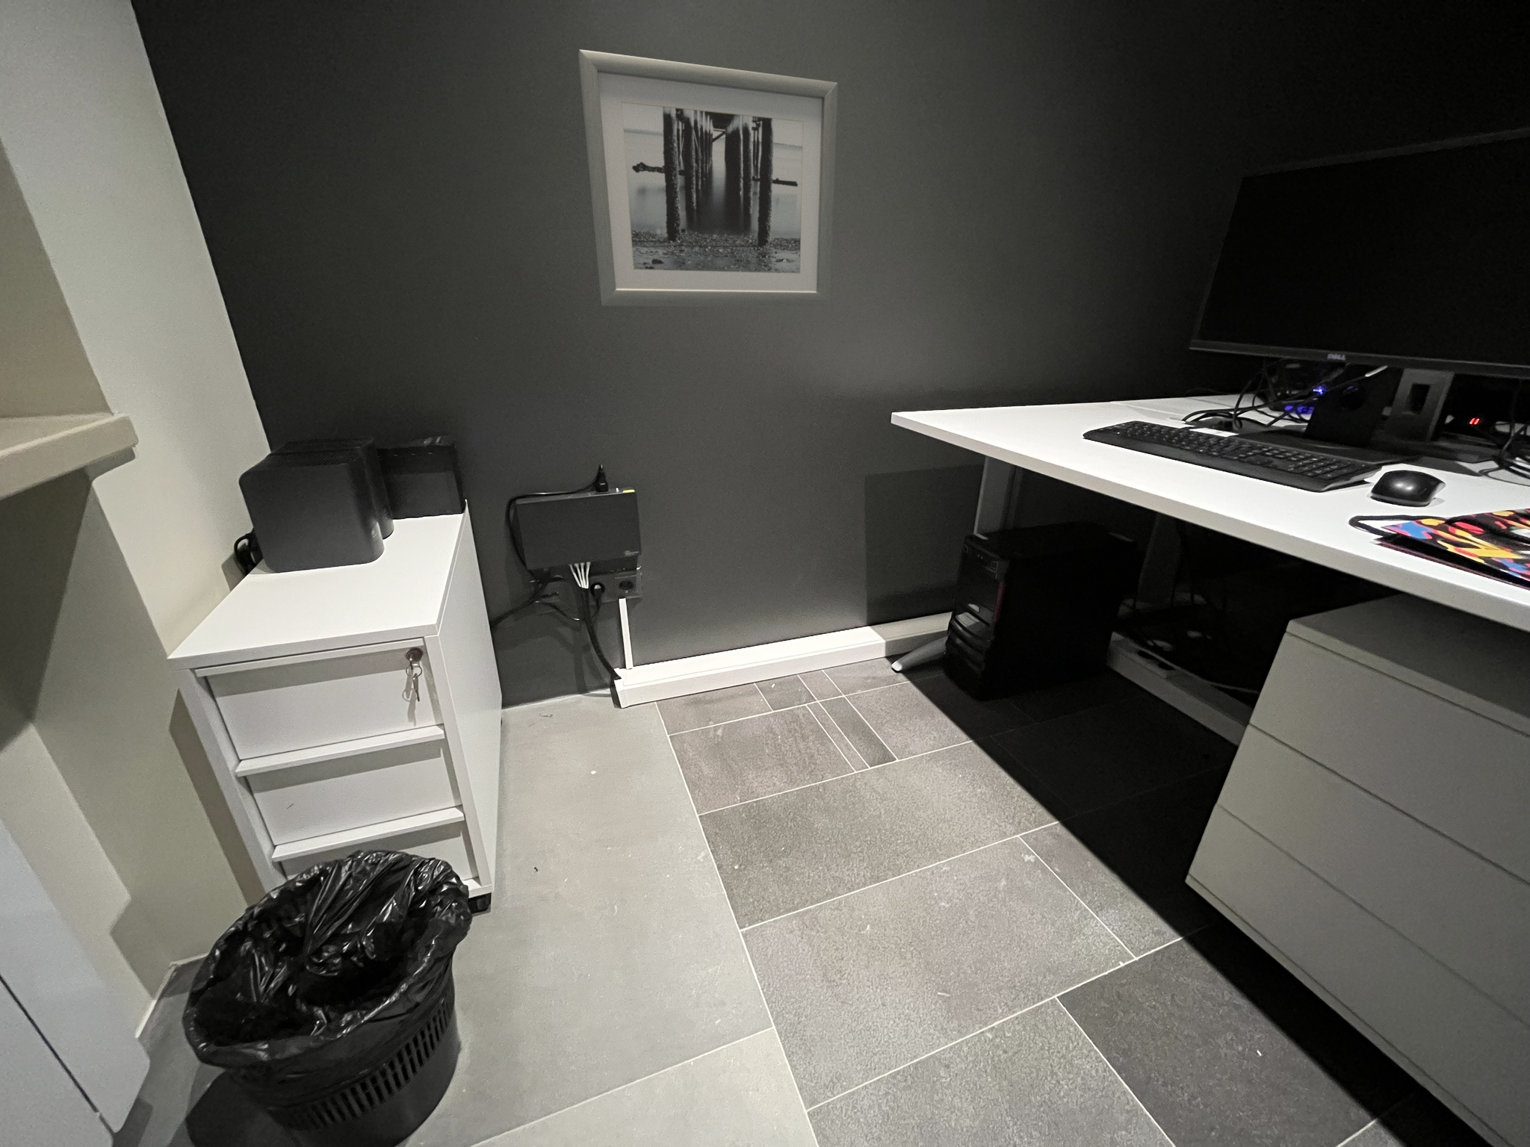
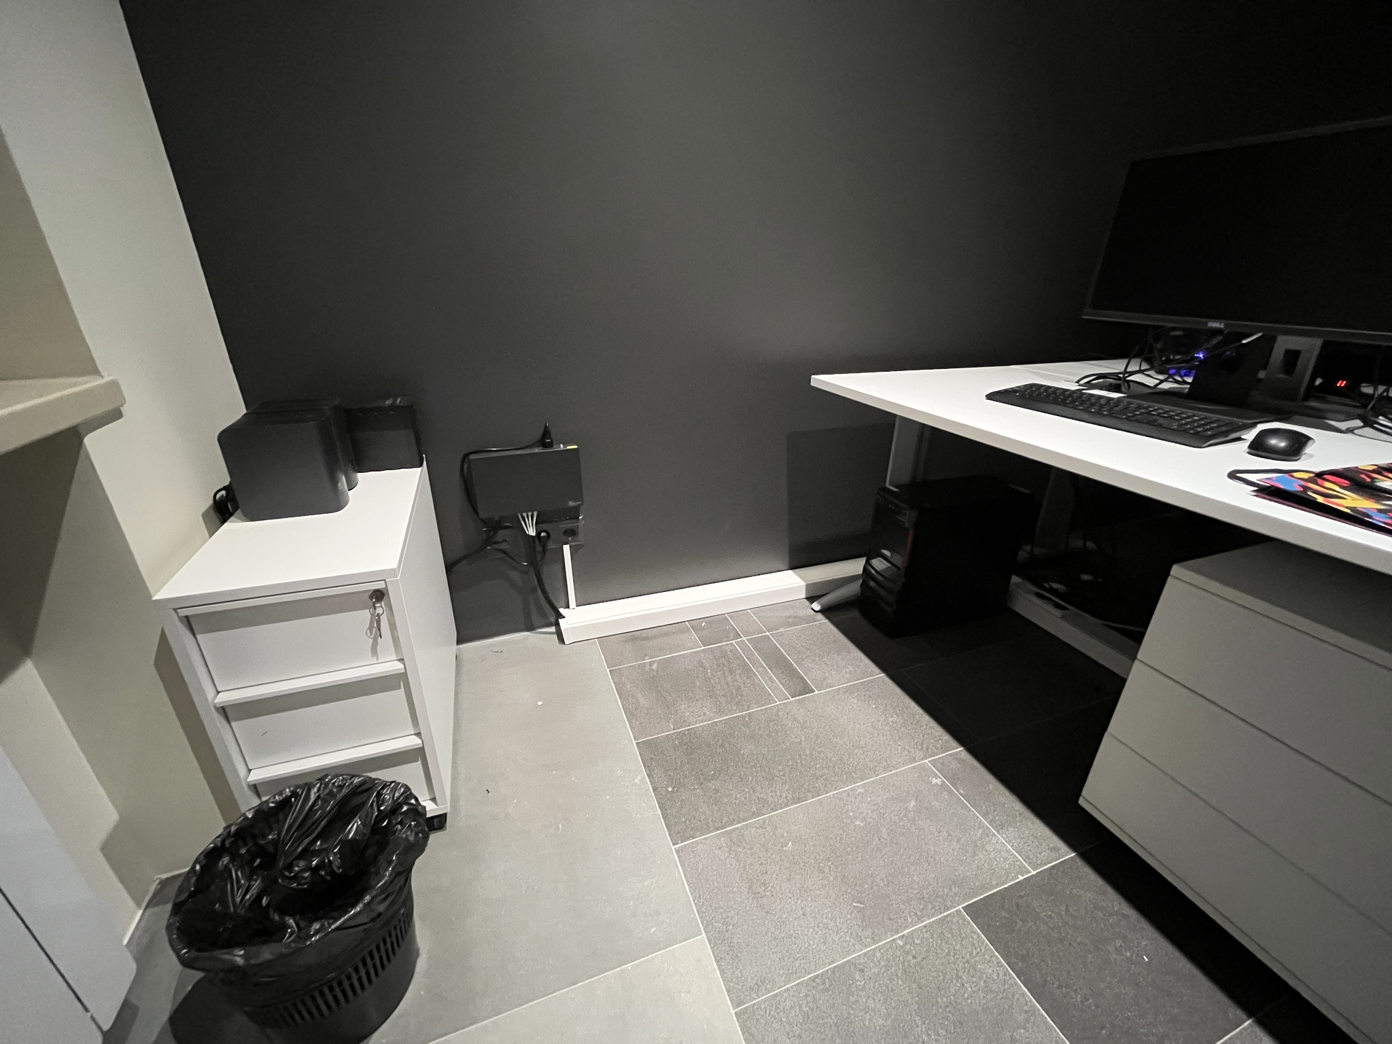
- wall art [577,48,838,307]
